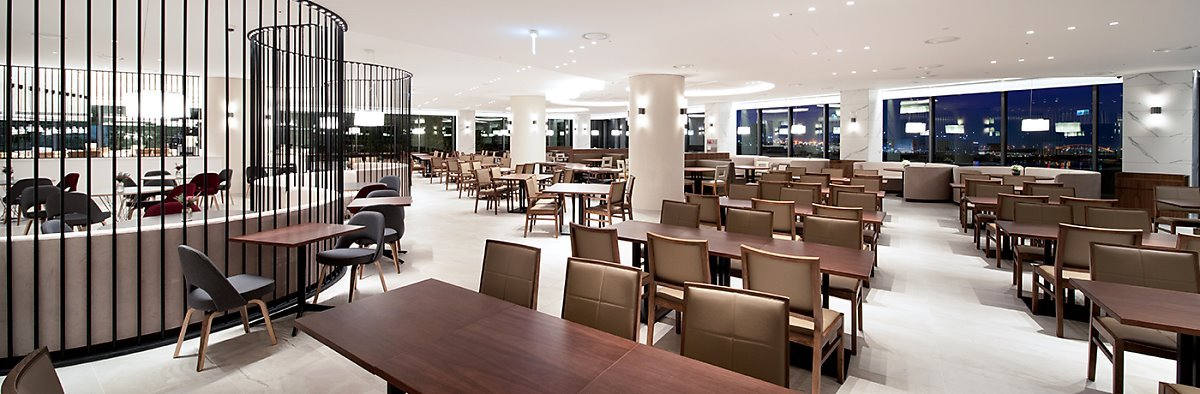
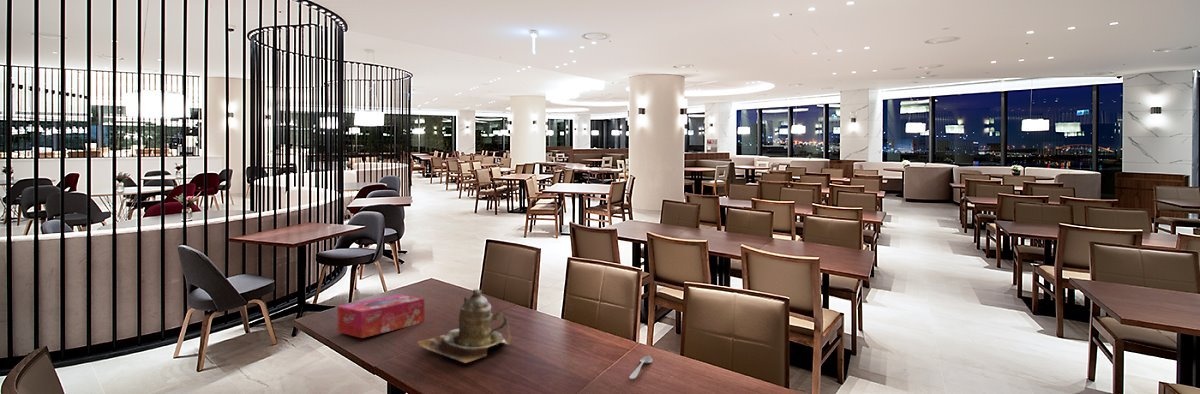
+ spoon [628,355,653,380]
+ tissue box [336,293,425,339]
+ teapot [416,288,513,364]
